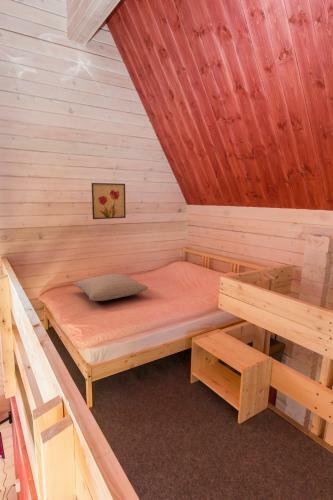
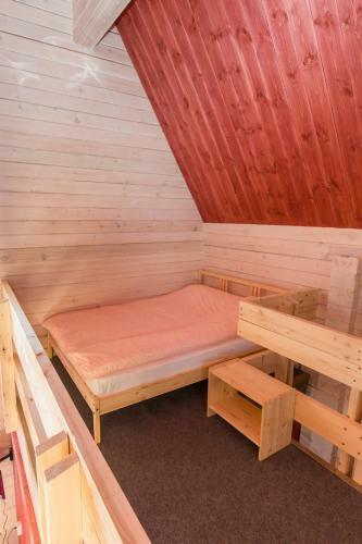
- pillow [71,273,149,302]
- wall art [91,182,127,220]
